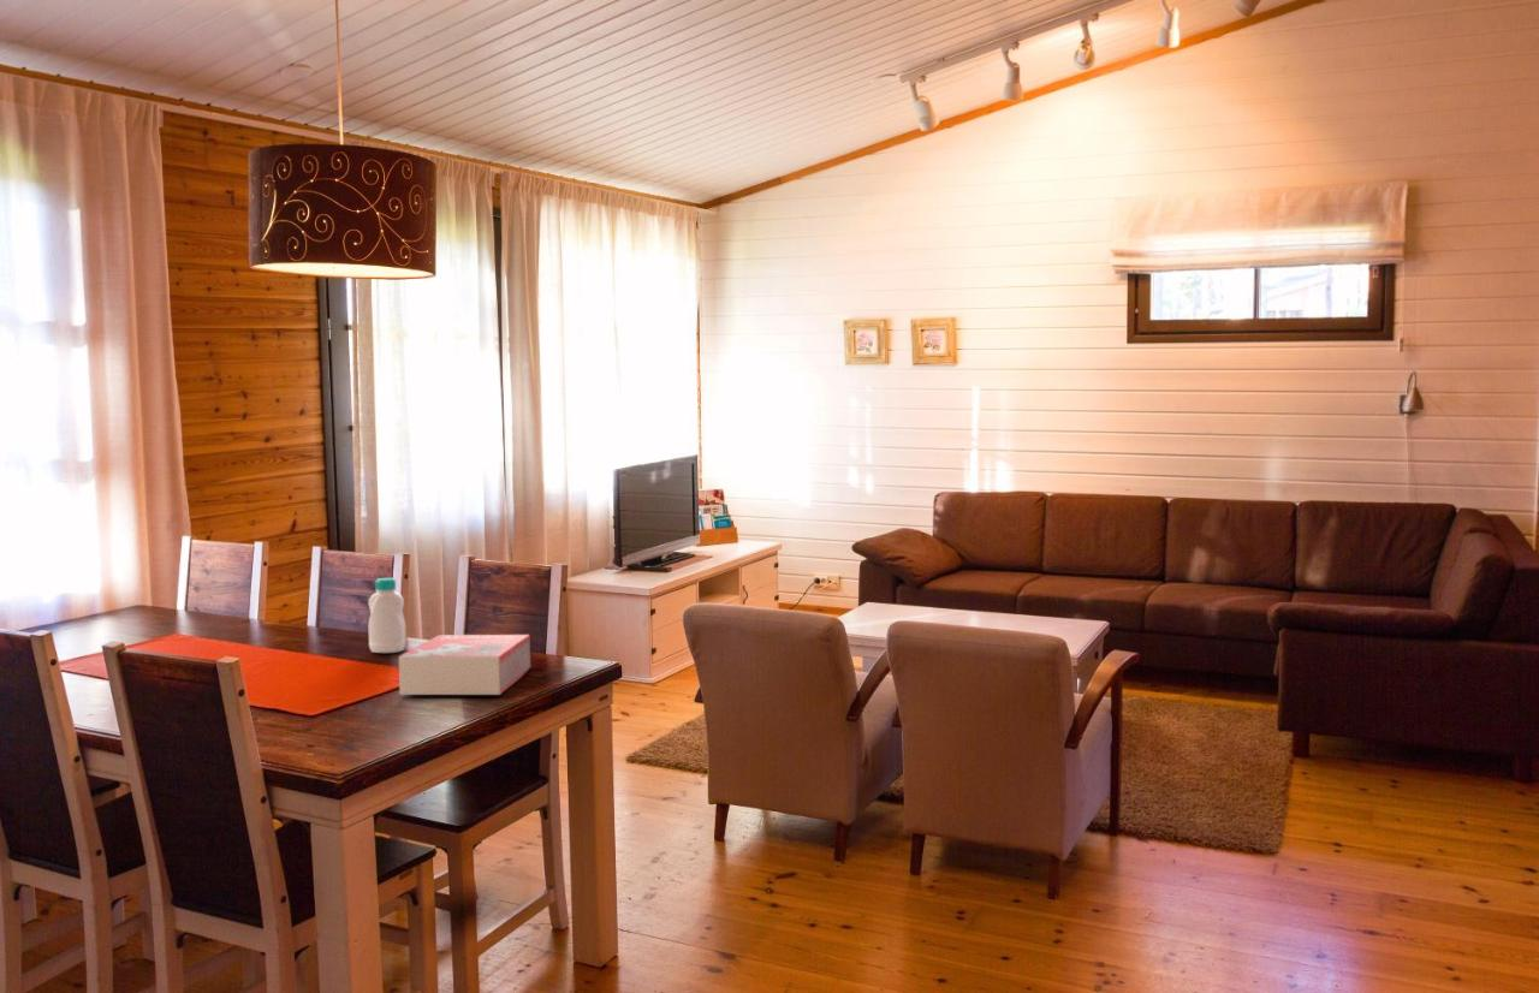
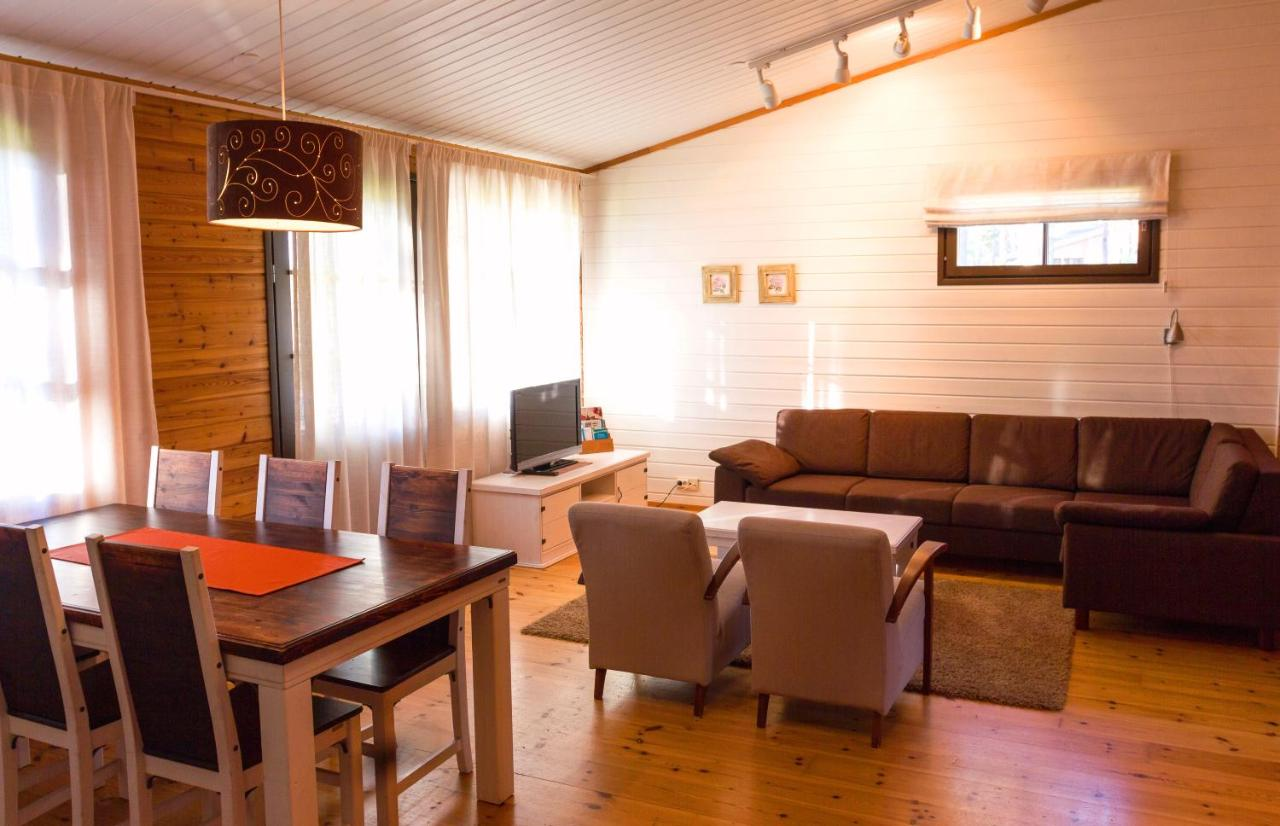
- bottle [367,577,406,654]
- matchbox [398,634,531,696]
